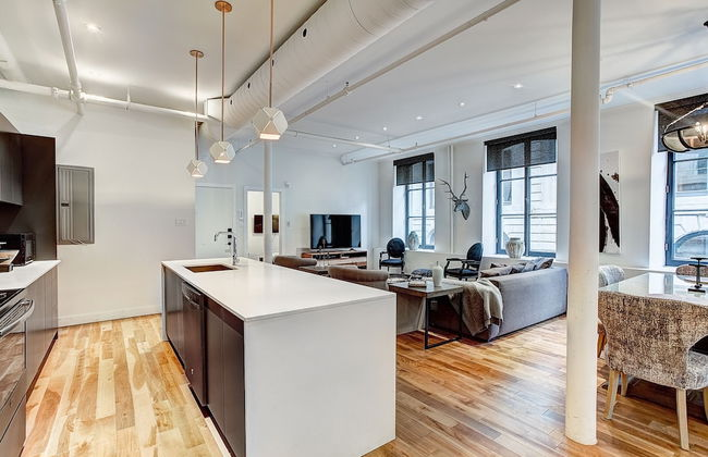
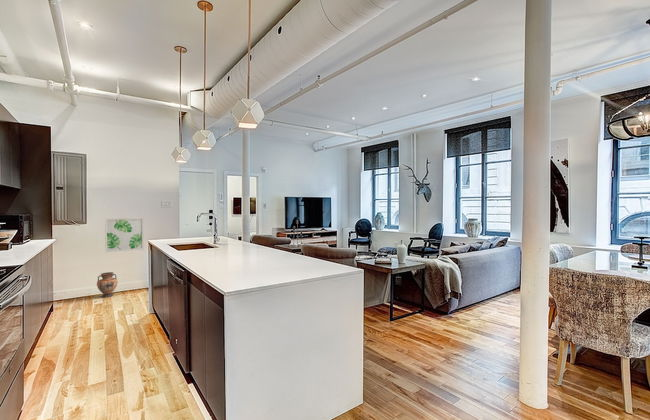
+ wall art [104,217,144,253]
+ vase [96,271,119,298]
